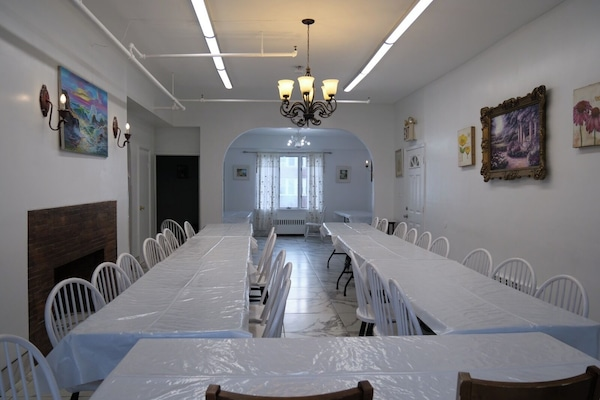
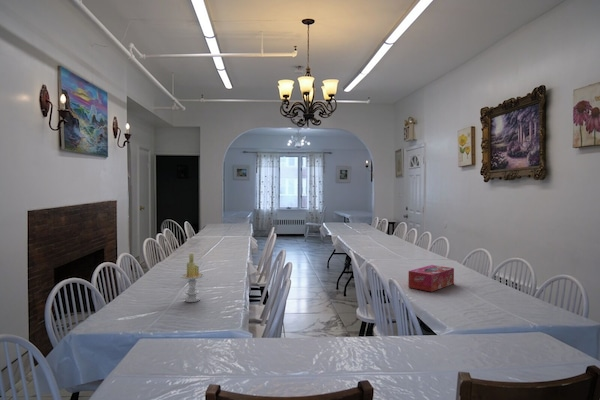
+ candle [179,253,205,303]
+ tissue box [407,264,455,293]
